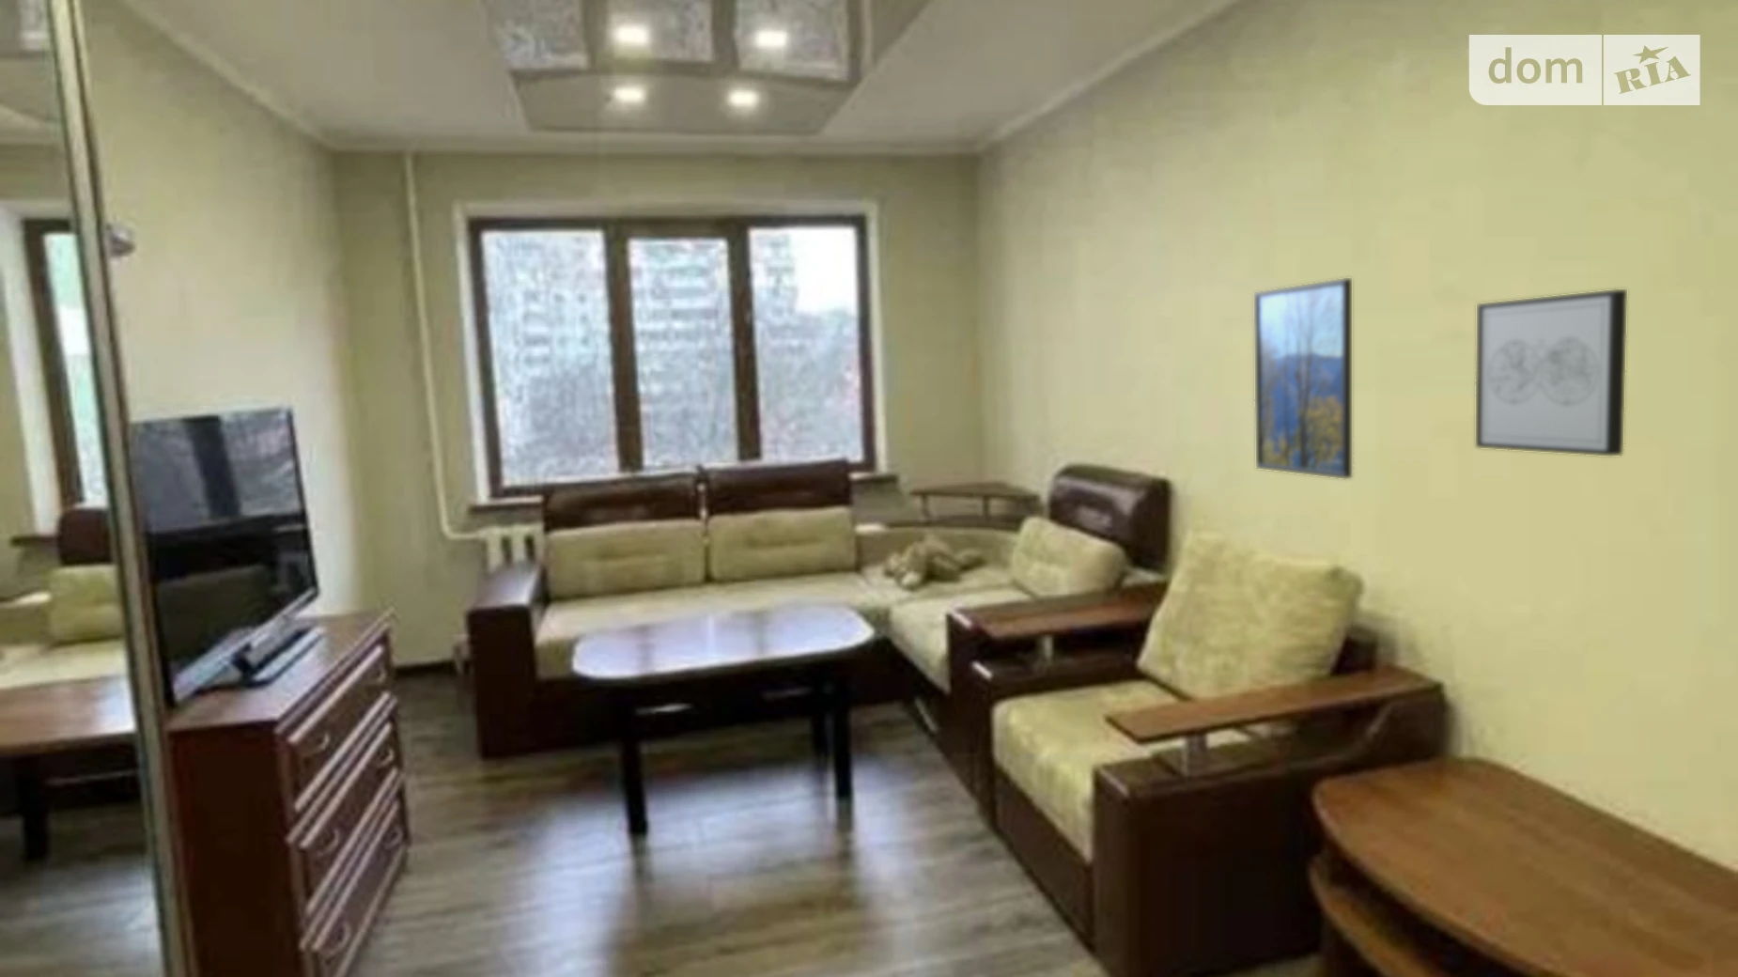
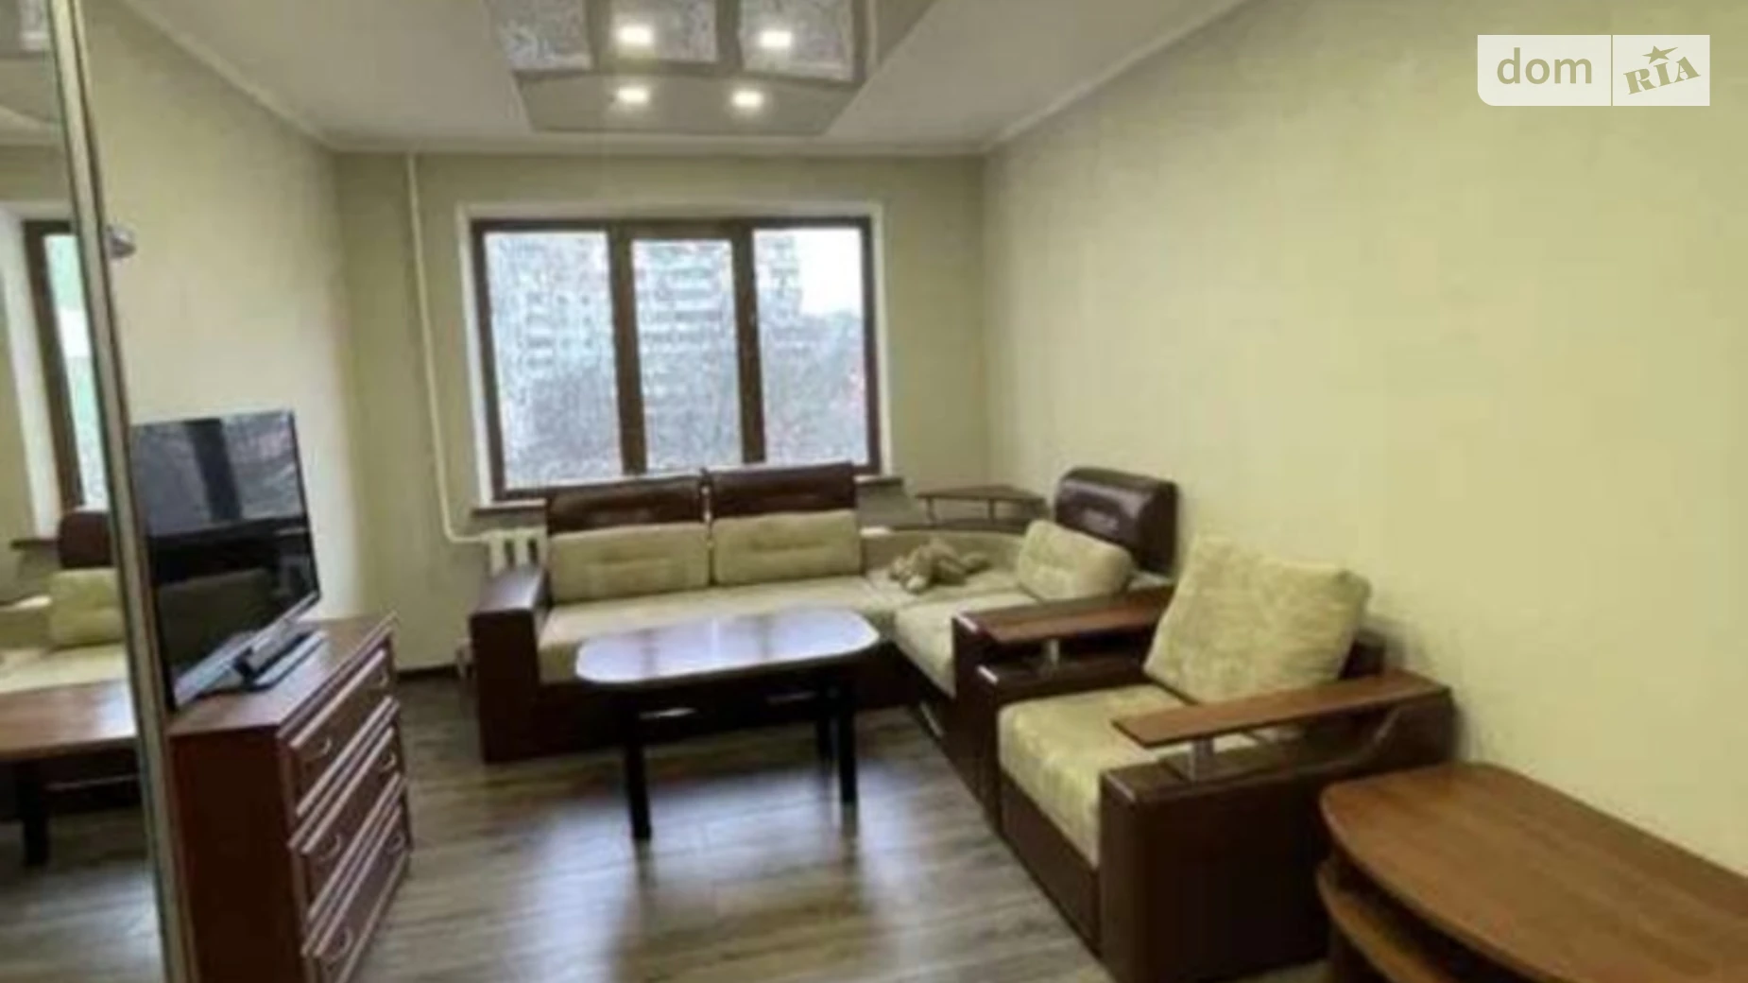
- wall art [1475,289,1628,457]
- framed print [1253,277,1352,480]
